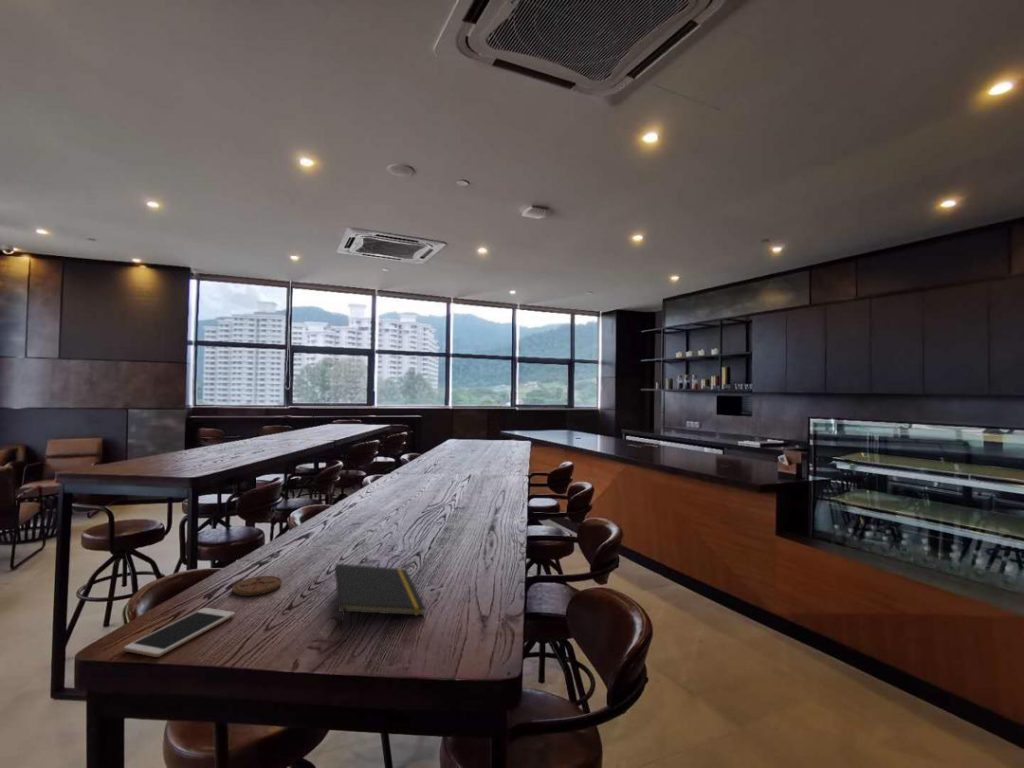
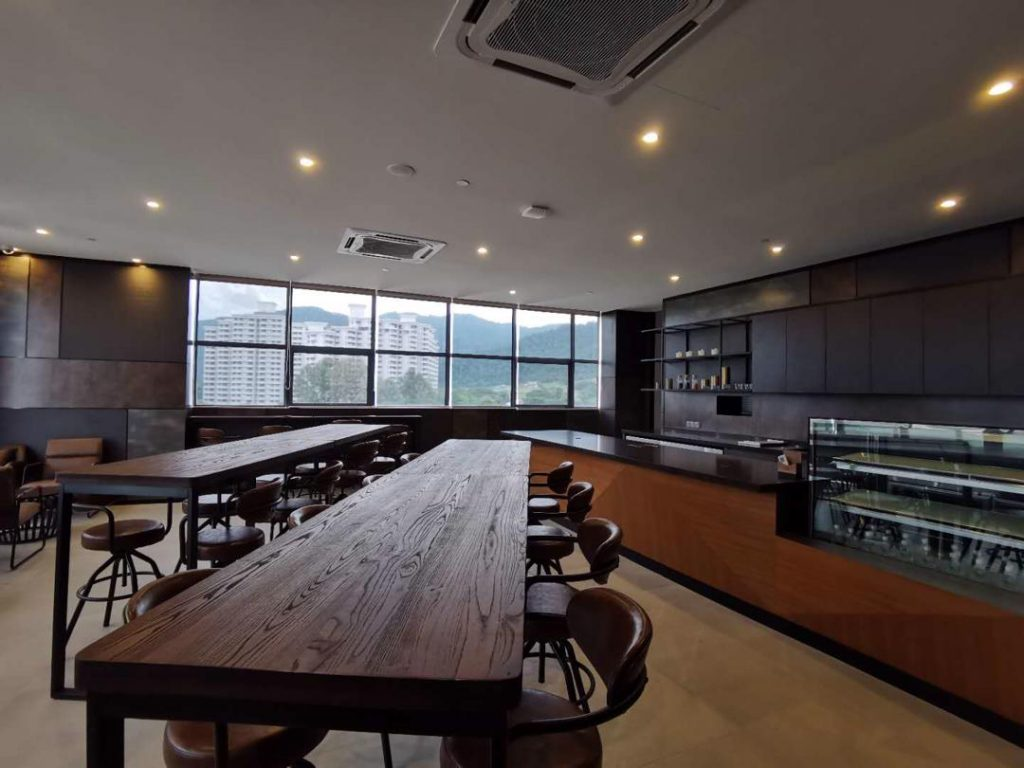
- coaster [231,575,283,597]
- notepad [334,563,426,631]
- cell phone [123,607,236,658]
